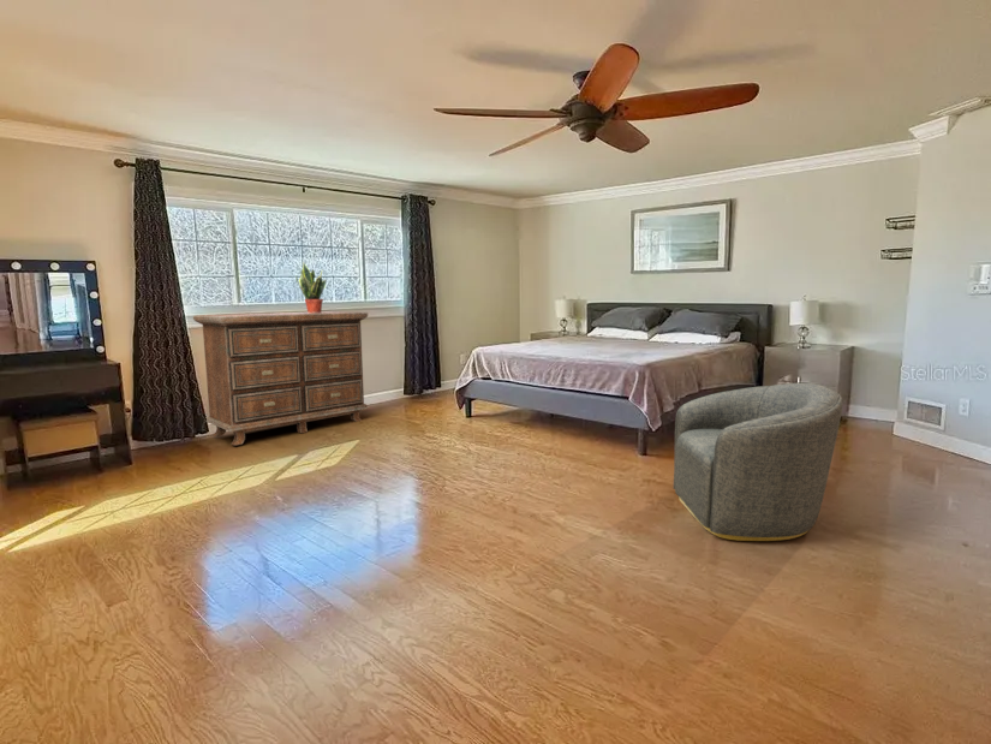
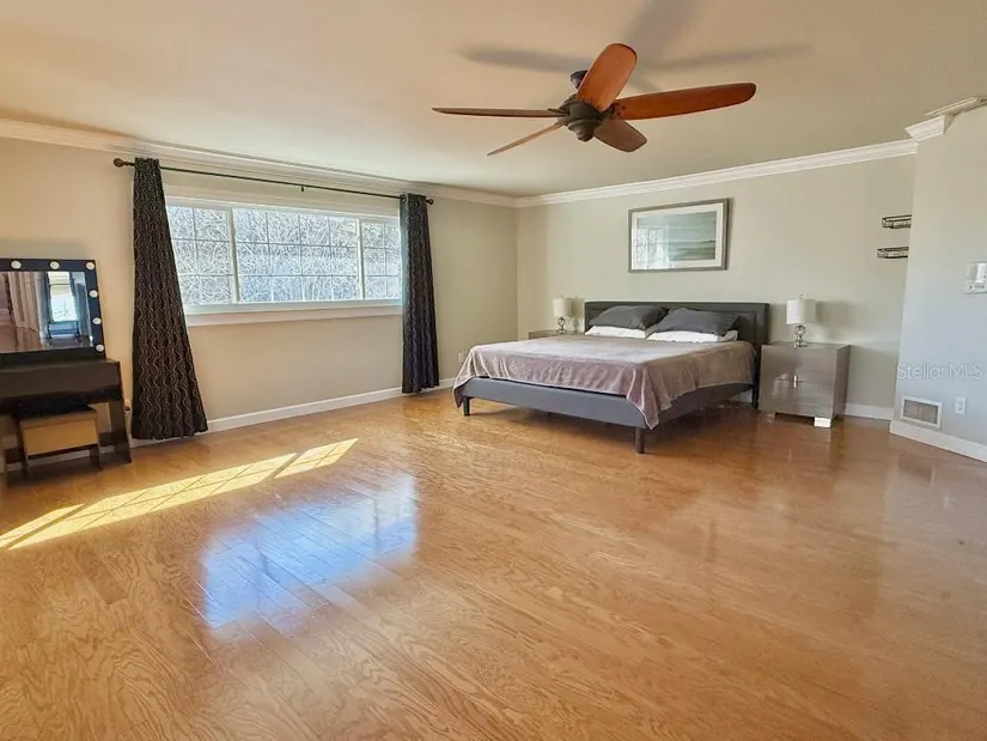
- potted plant [295,262,327,313]
- dresser [192,310,369,446]
- armchair [673,382,843,542]
